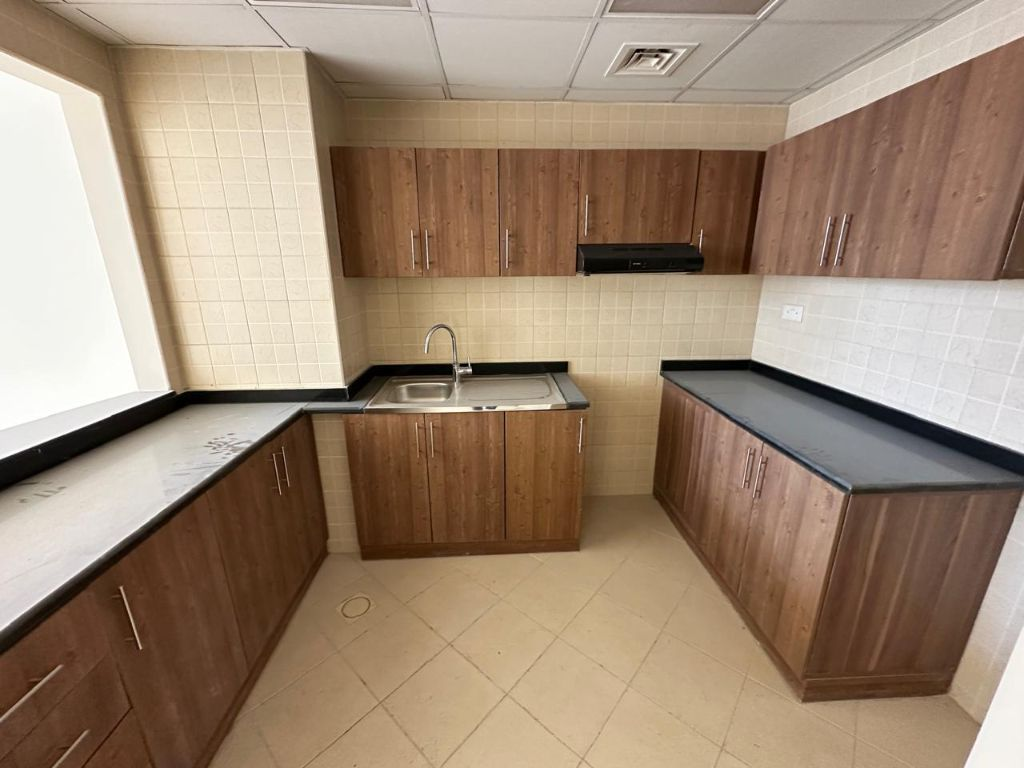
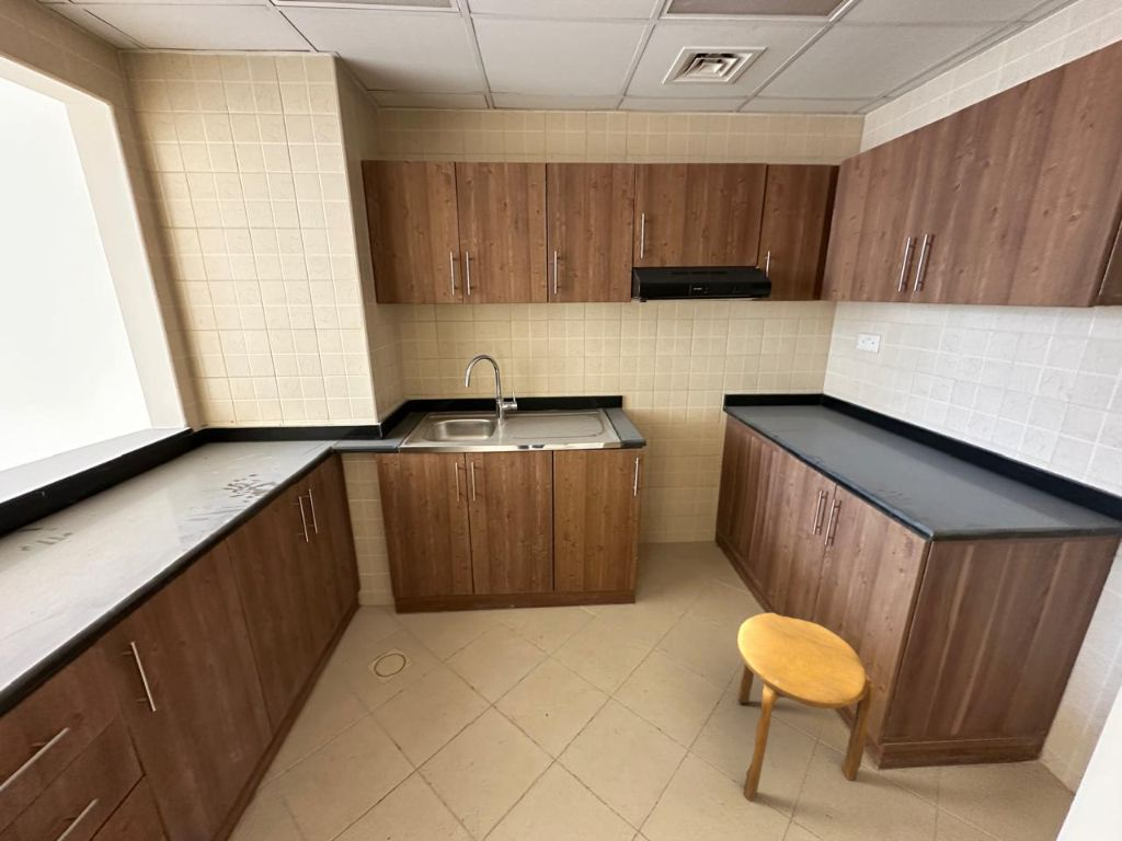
+ stool [736,612,877,803]
